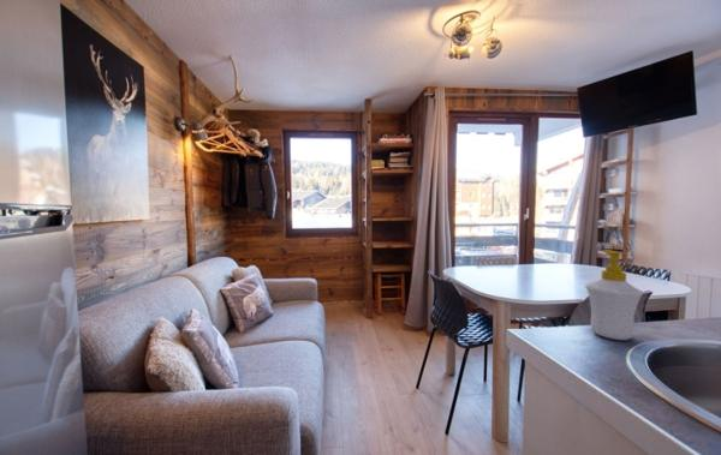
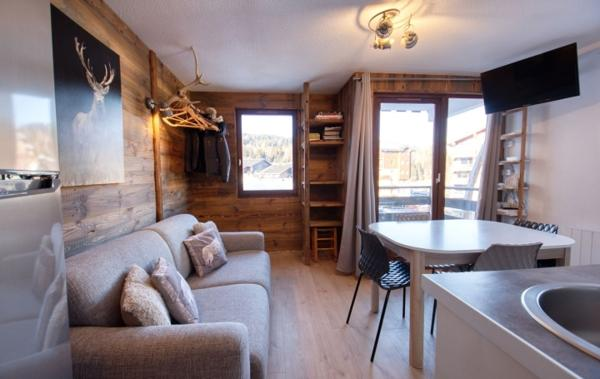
- soap bottle [584,249,644,341]
